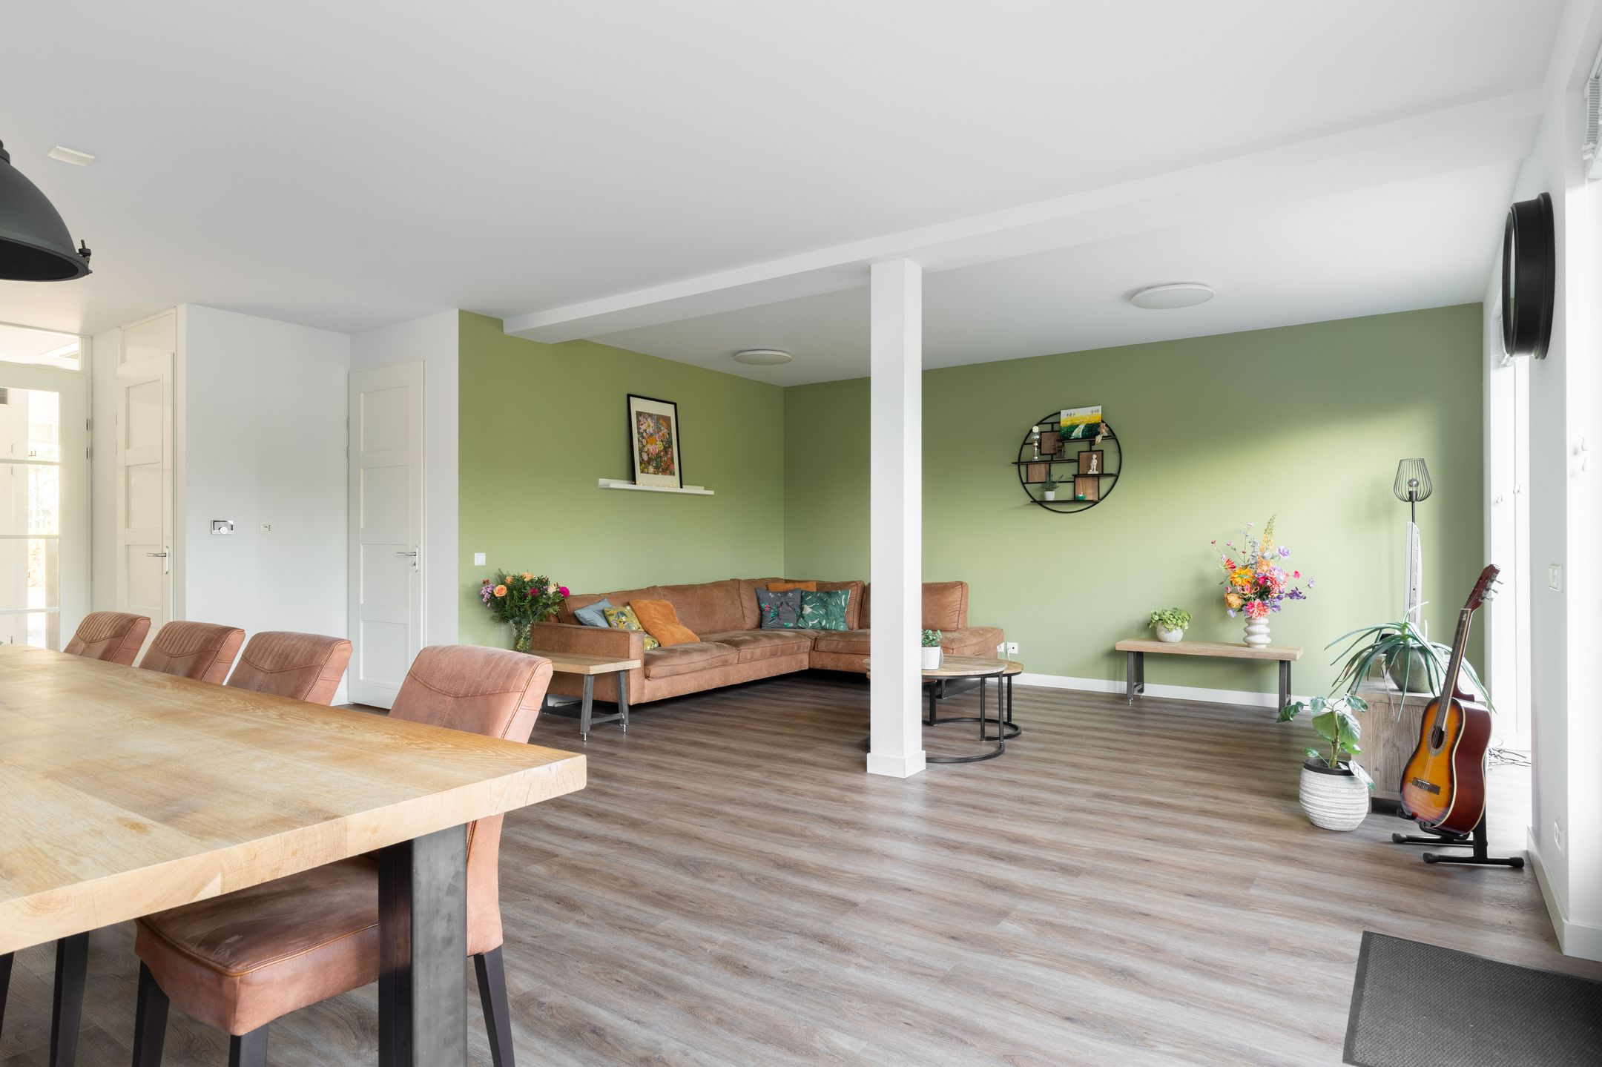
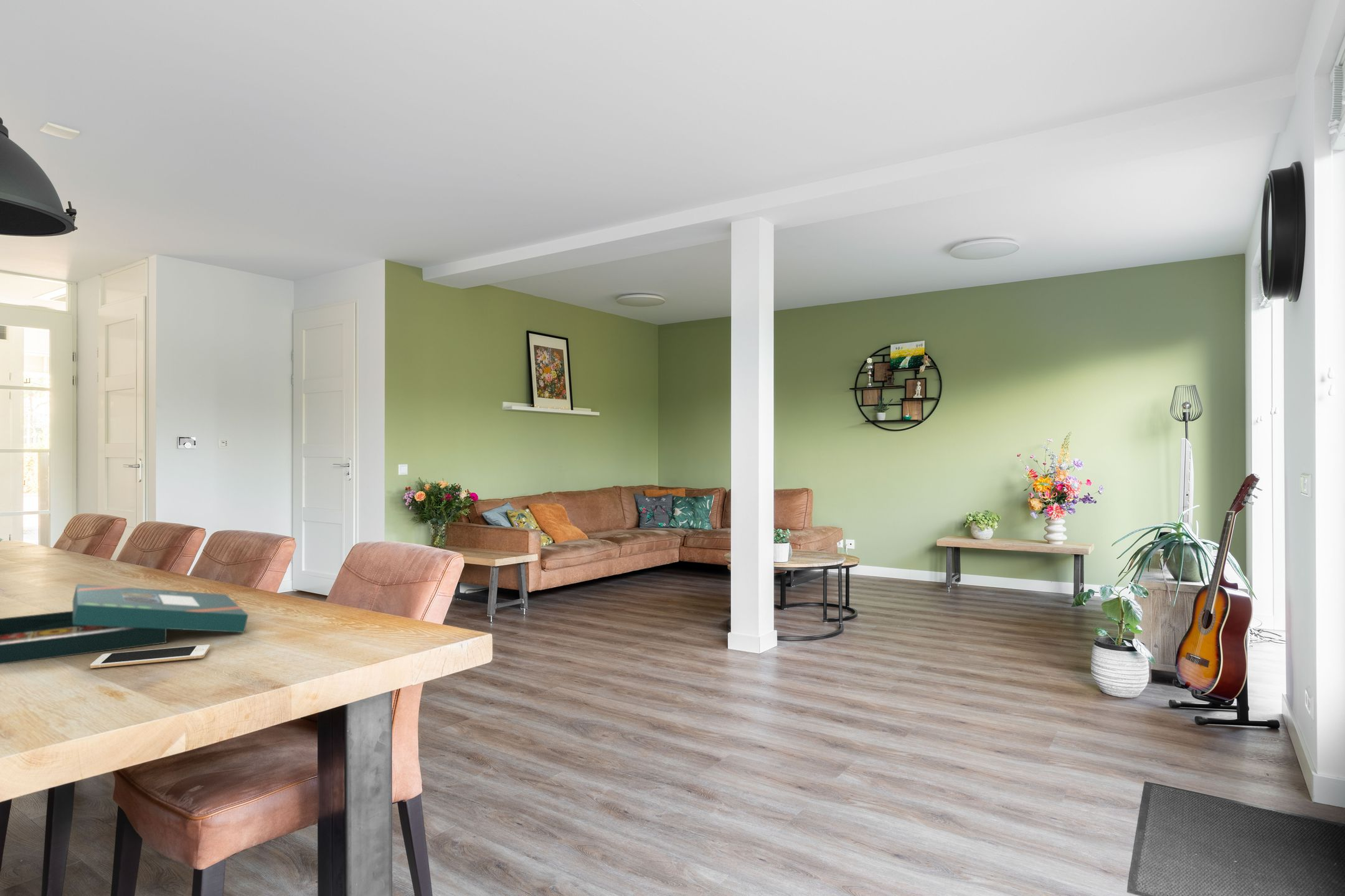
+ board game [0,583,248,665]
+ cell phone [90,644,210,669]
